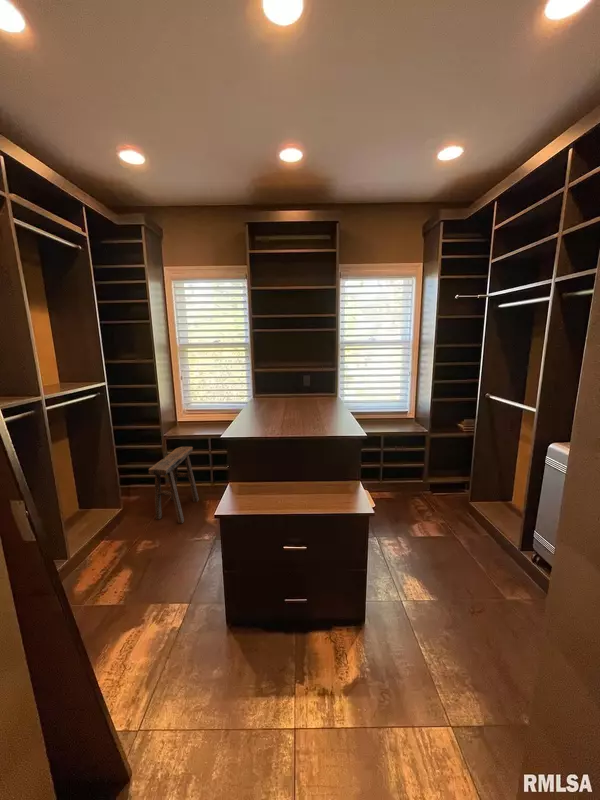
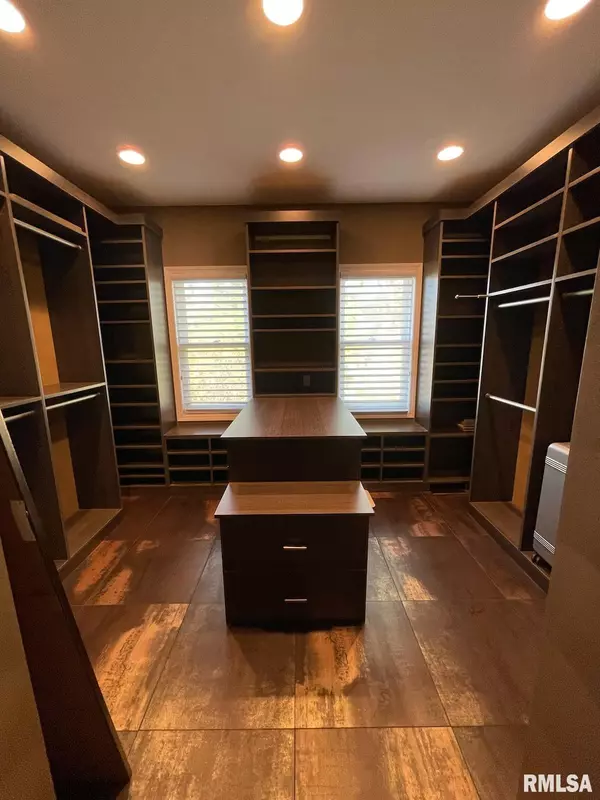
- stool [148,446,200,524]
